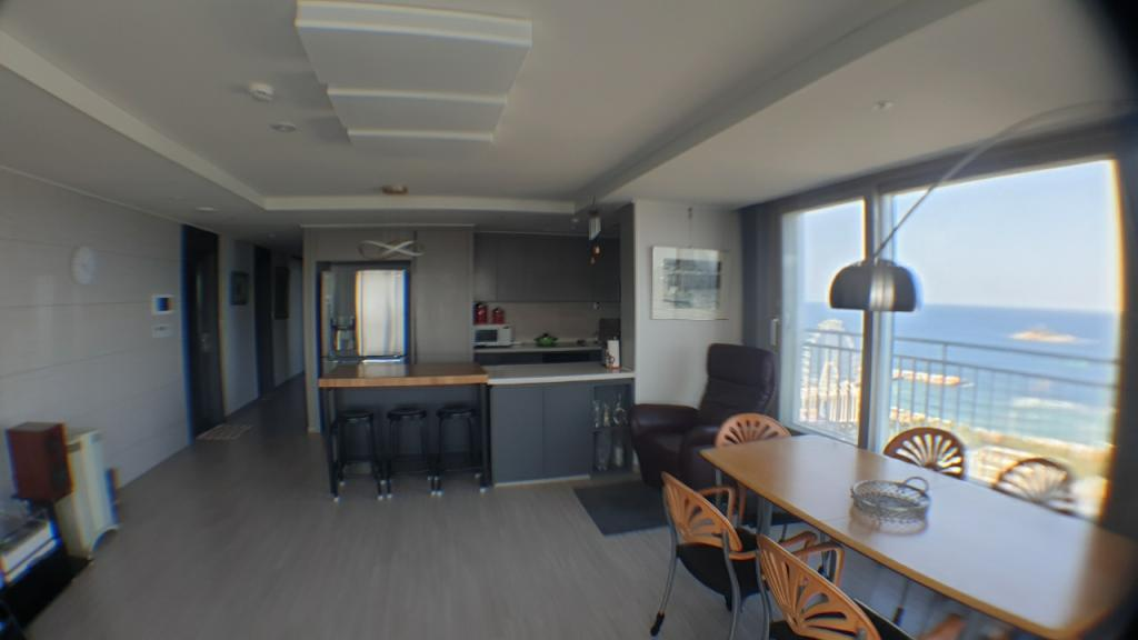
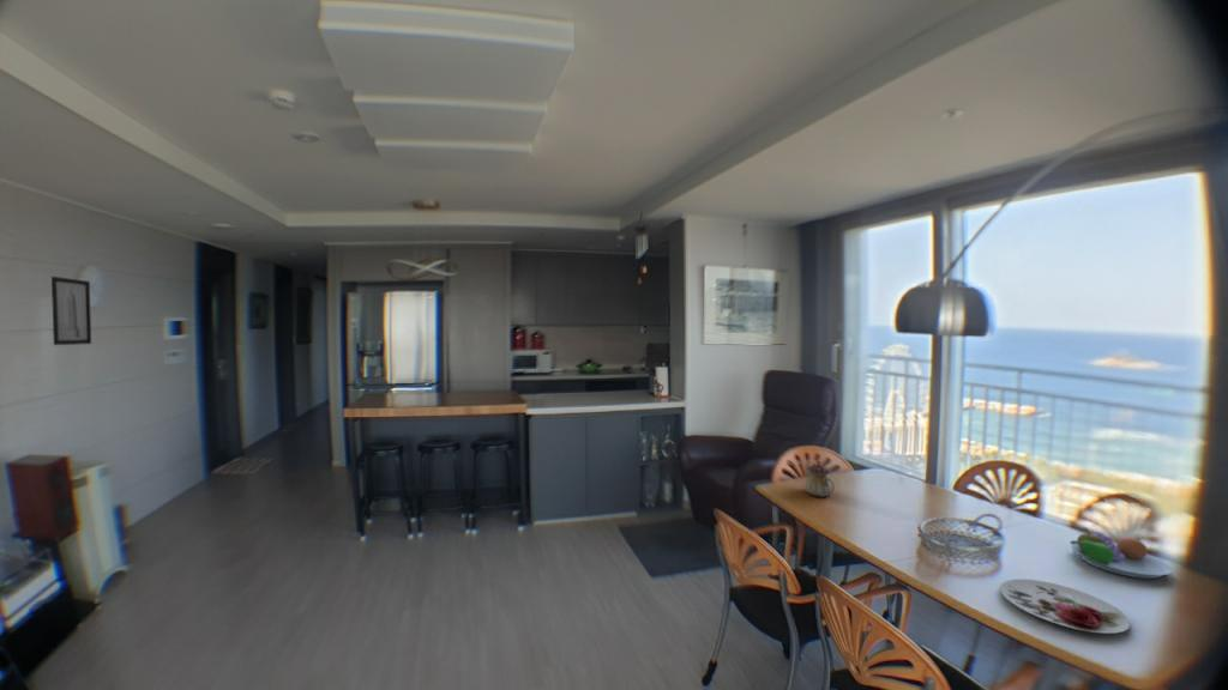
+ plate [999,579,1131,635]
+ fruit bowl [1069,526,1173,580]
+ wall art [50,276,92,346]
+ teapot [803,460,836,498]
